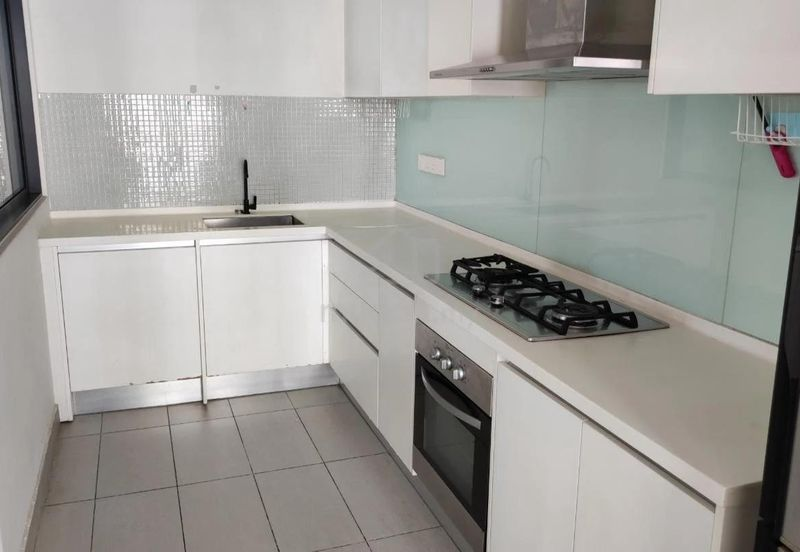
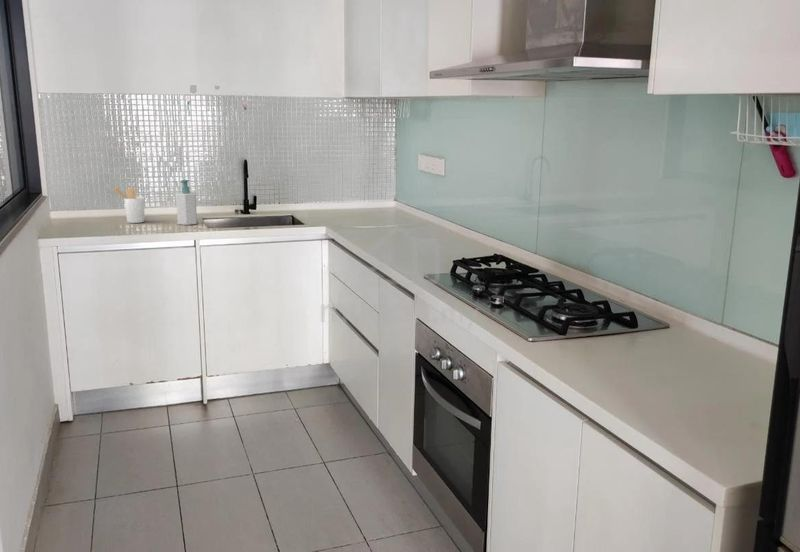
+ utensil holder [112,186,145,224]
+ soap bottle [175,179,198,226]
